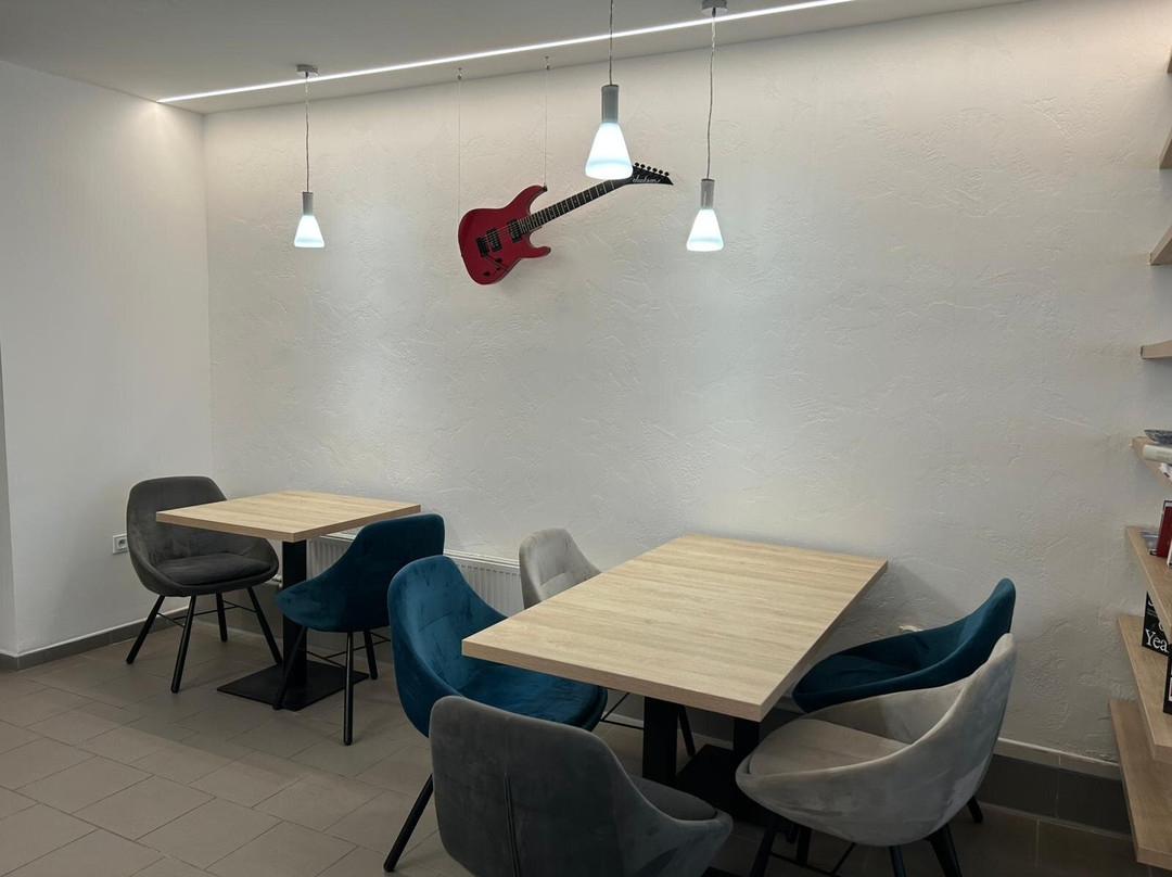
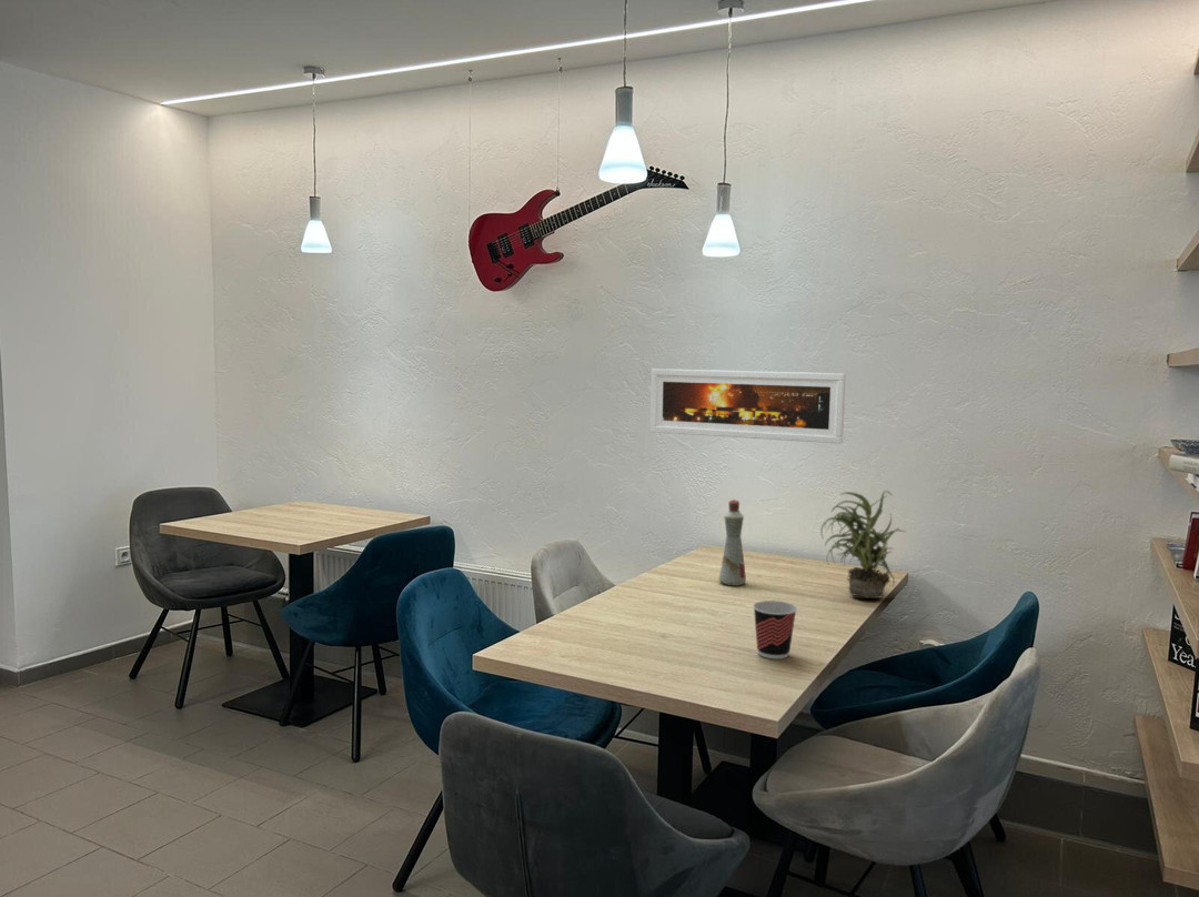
+ cup [752,599,798,659]
+ potted plant [819,490,907,599]
+ bottle [718,498,747,587]
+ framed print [649,367,847,445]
